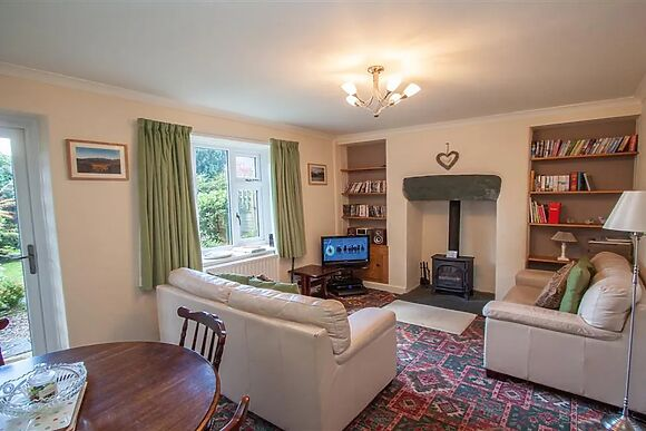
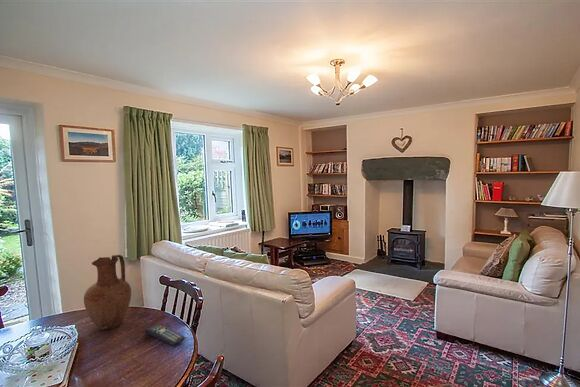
+ vase [83,254,132,331]
+ remote control [144,323,186,347]
